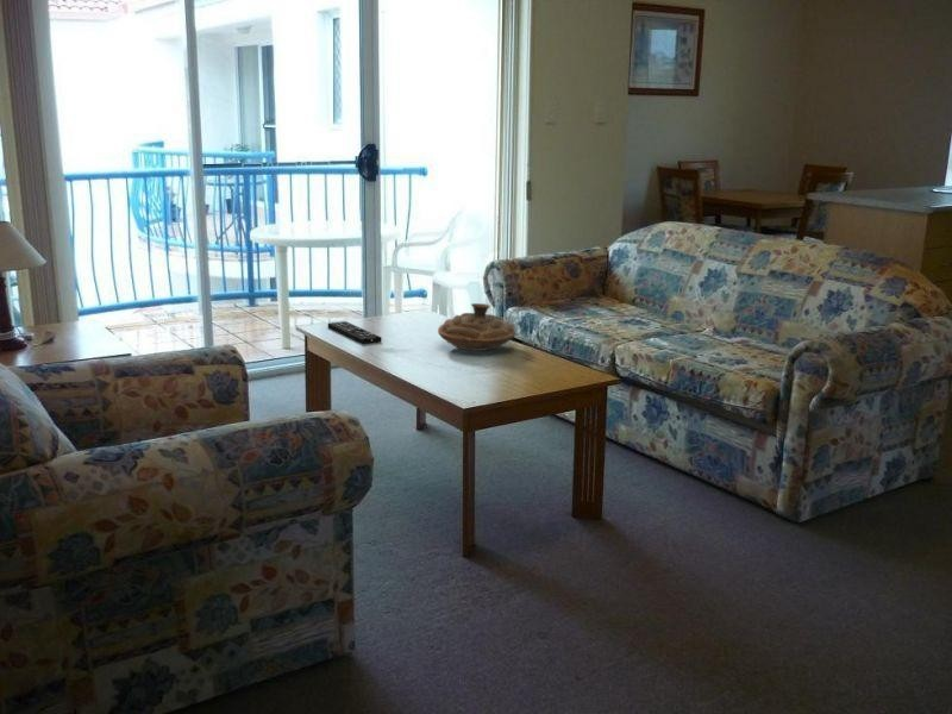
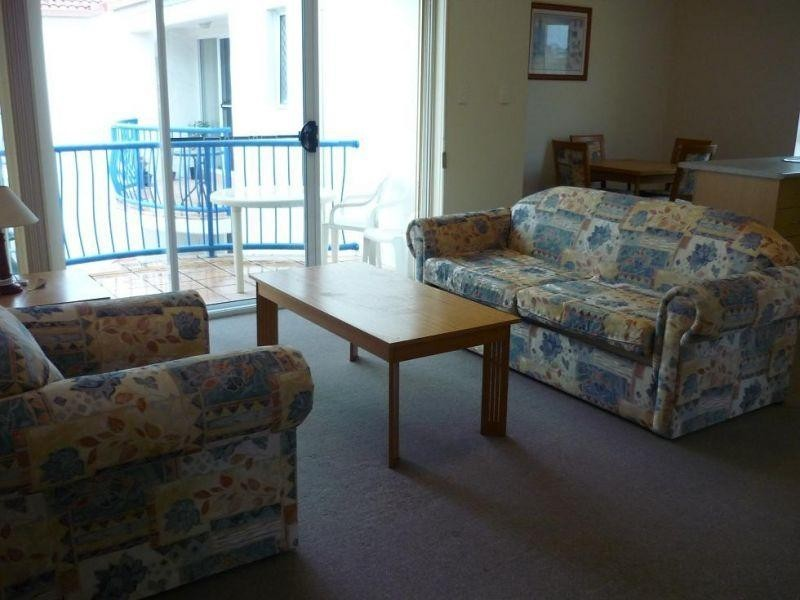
- remote control [327,320,382,345]
- decorative bowl [437,302,518,352]
